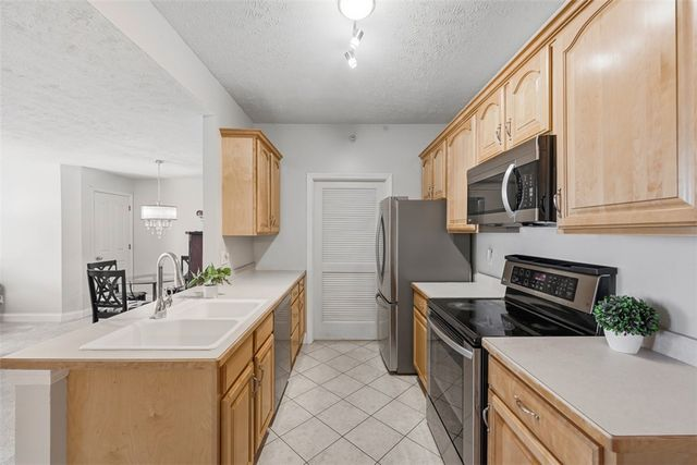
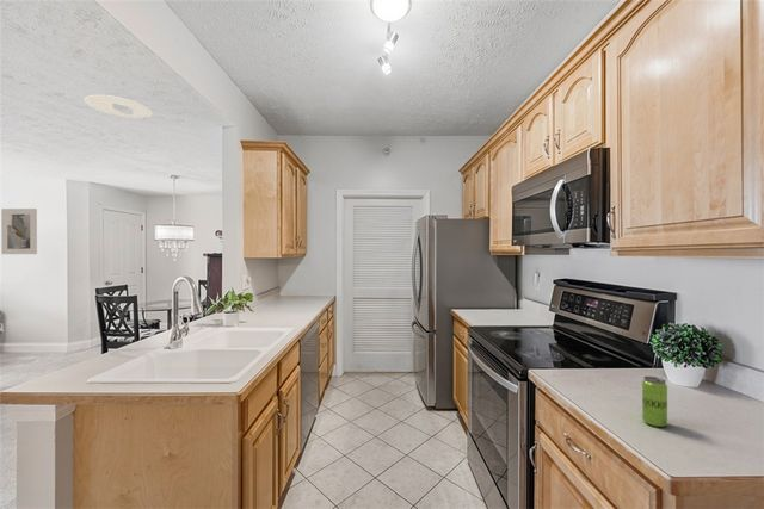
+ beverage can [641,375,668,428]
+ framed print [0,207,38,255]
+ recessed light [84,94,153,119]
